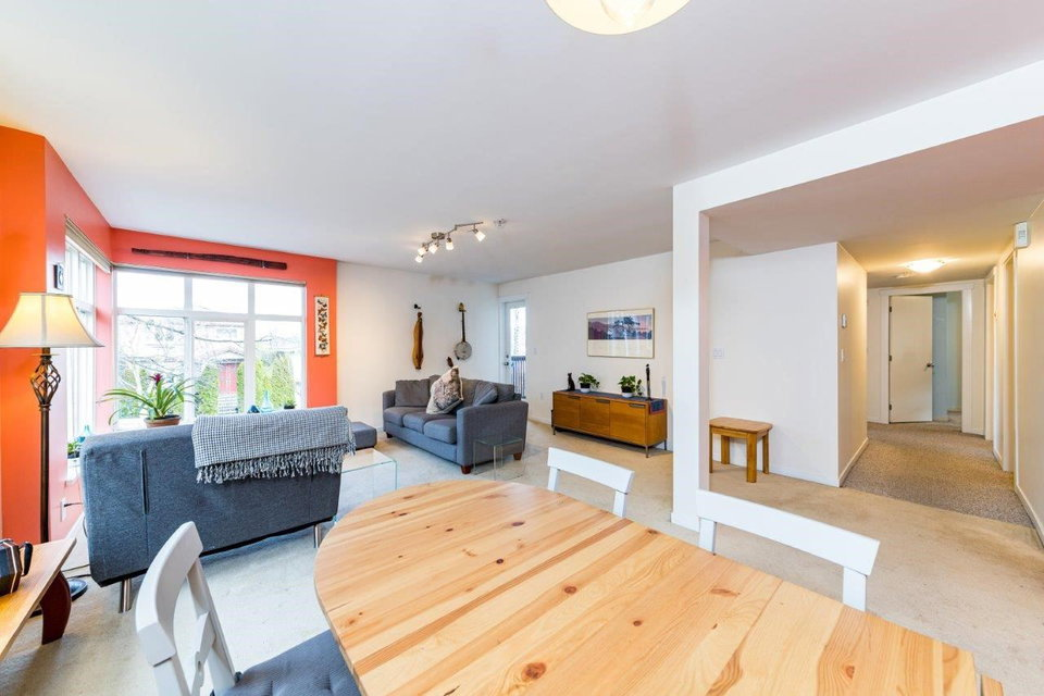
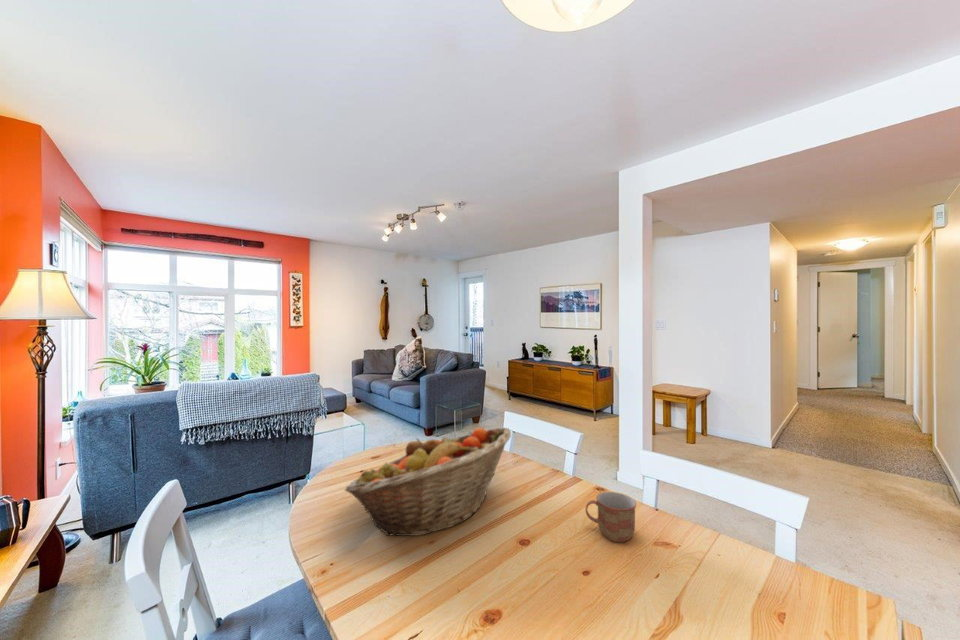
+ mug [585,491,637,543]
+ fruit basket [344,426,512,537]
